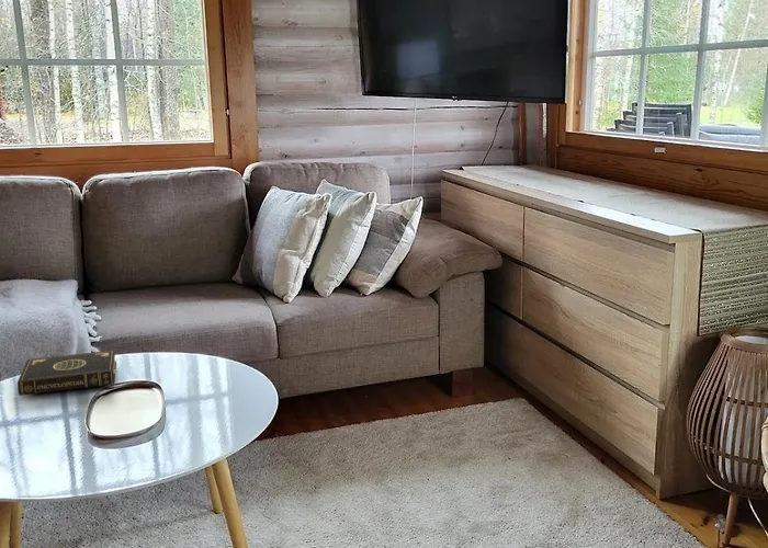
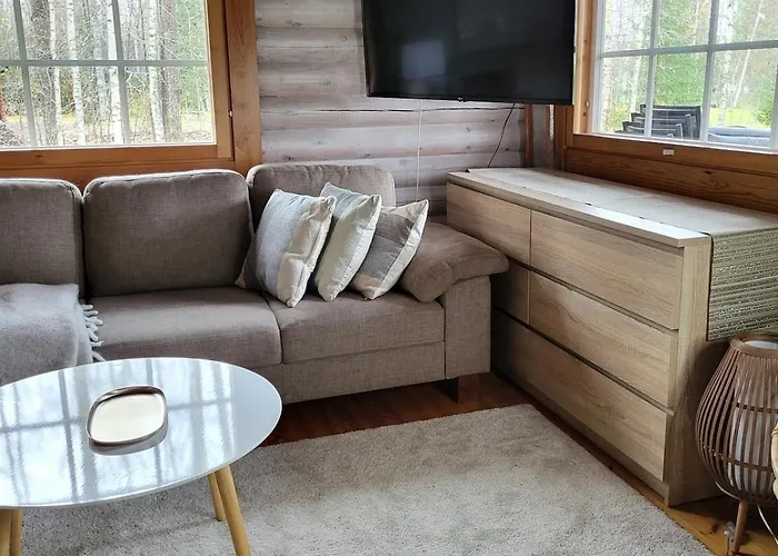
- book [16,349,120,397]
